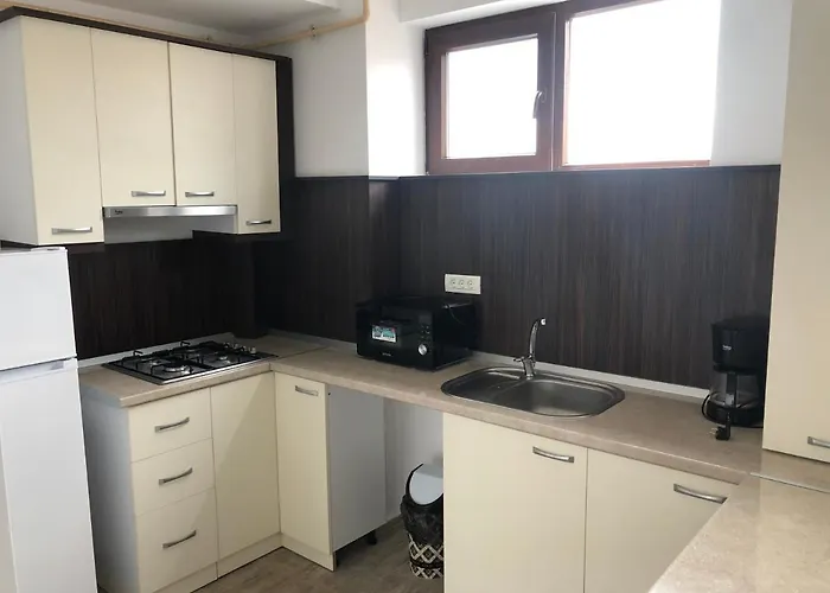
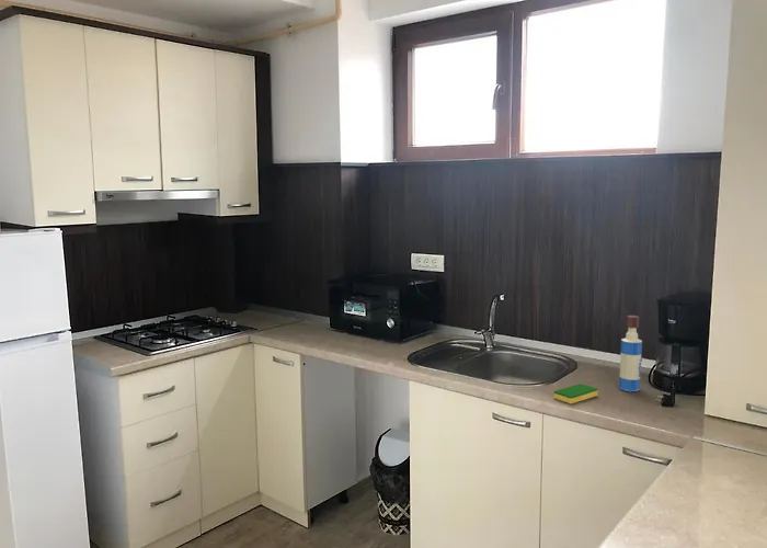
+ dish sponge [553,383,599,404]
+ tequila bottle [618,315,643,393]
